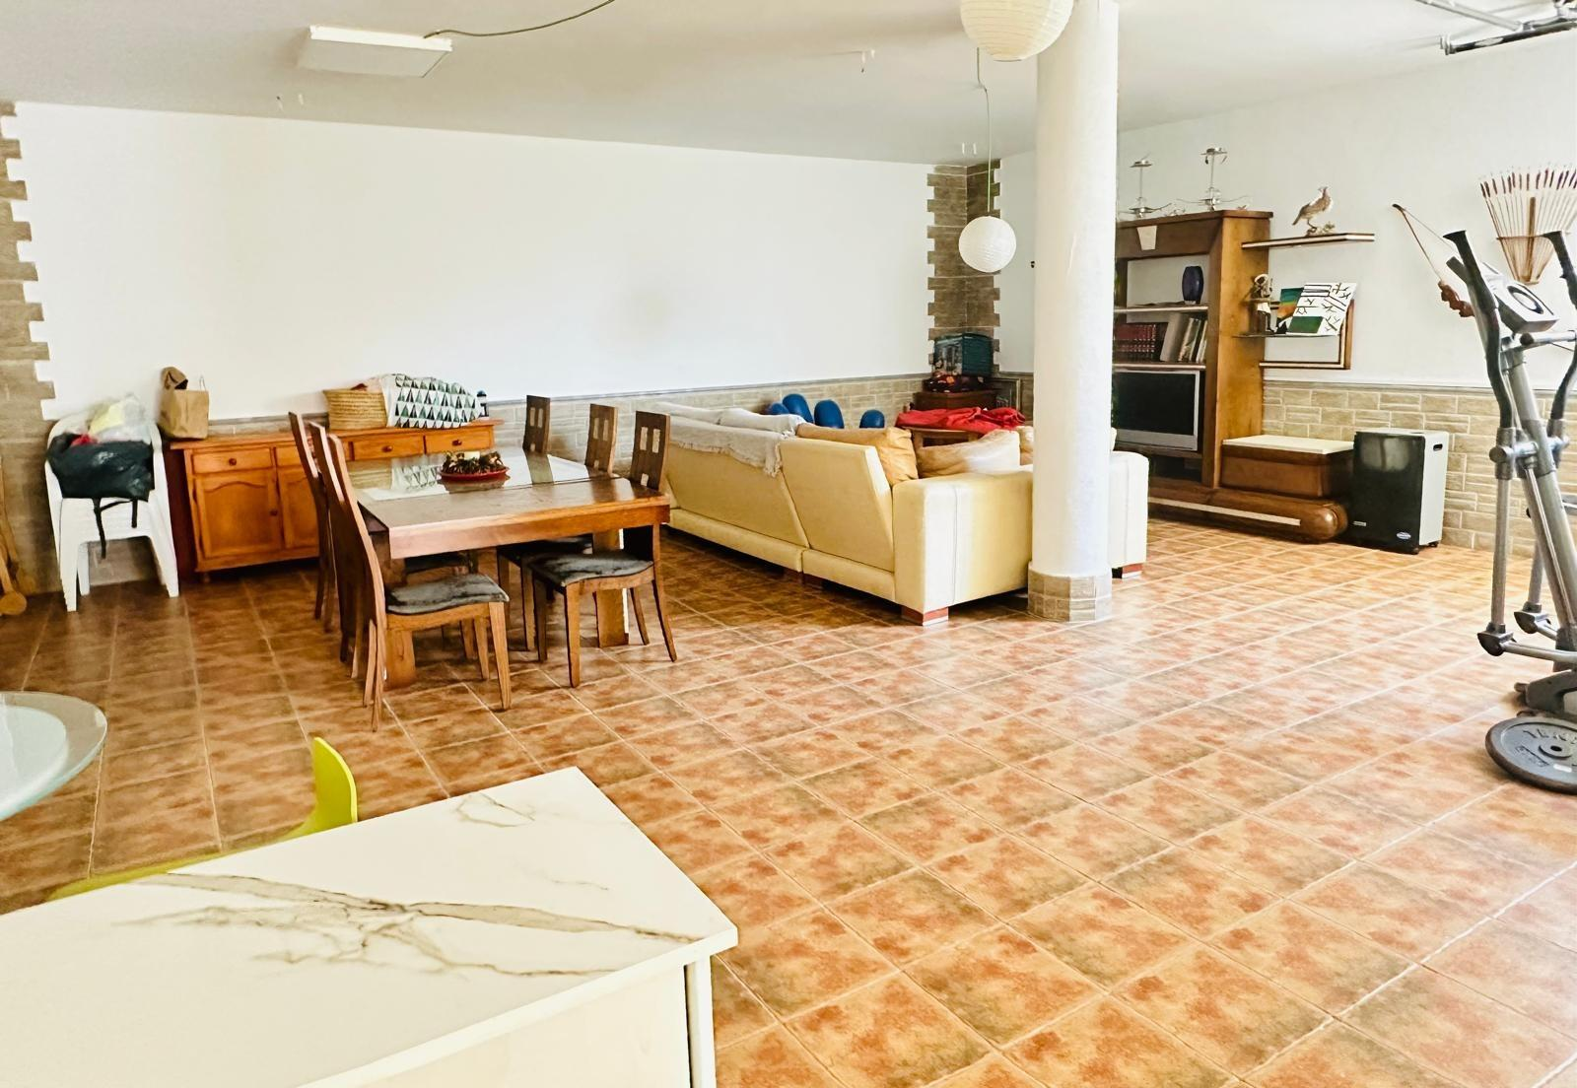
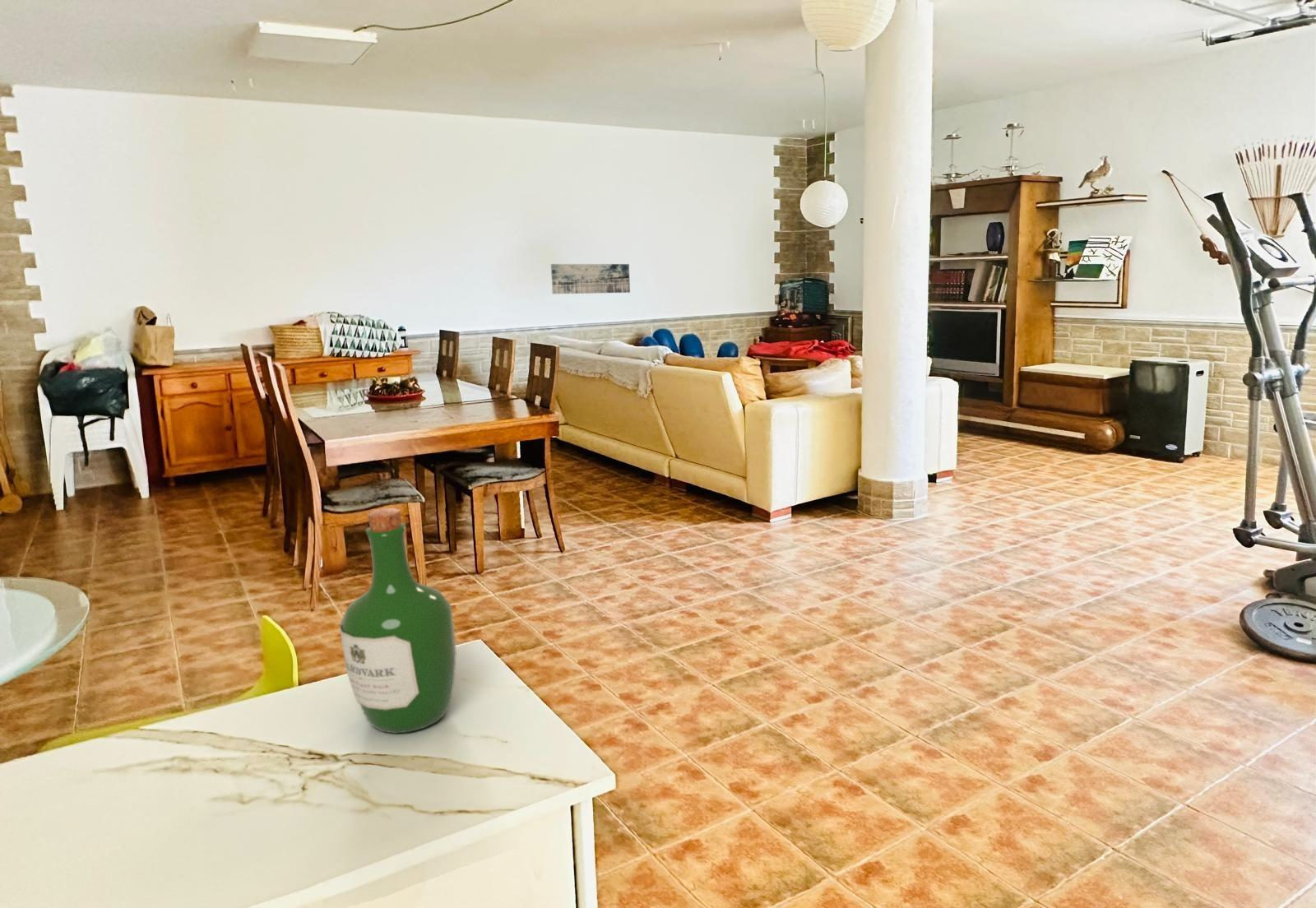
+ wine bottle [338,507,457,734]
+ wall art [550,263,631,294]
